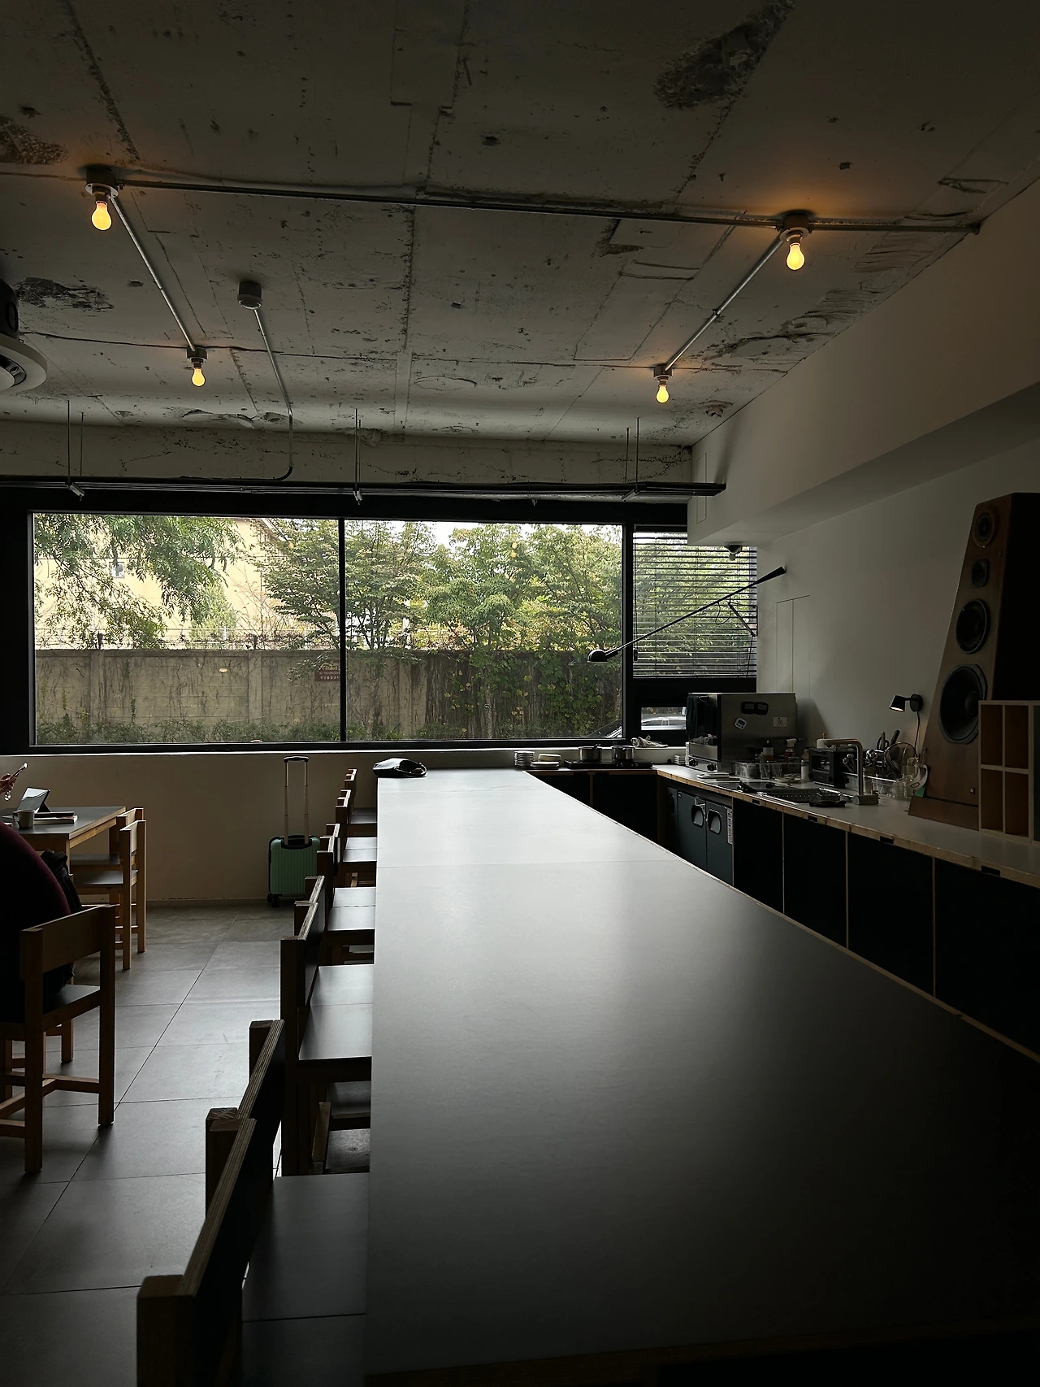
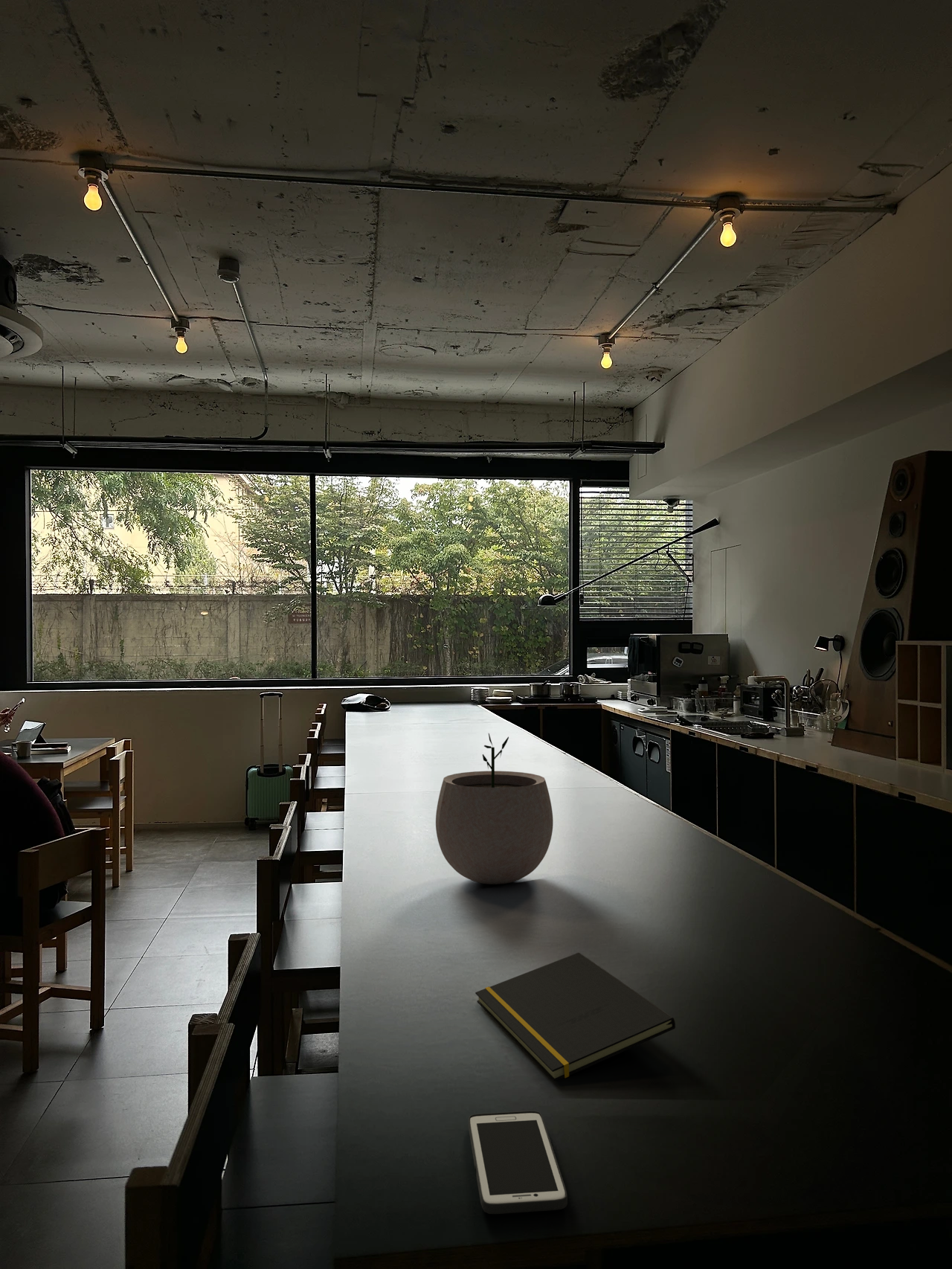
+ plant pot [435,733,554,885]
+ cell phone [468,1110,568,1215]
+ notepad [475,952,676,1082]
